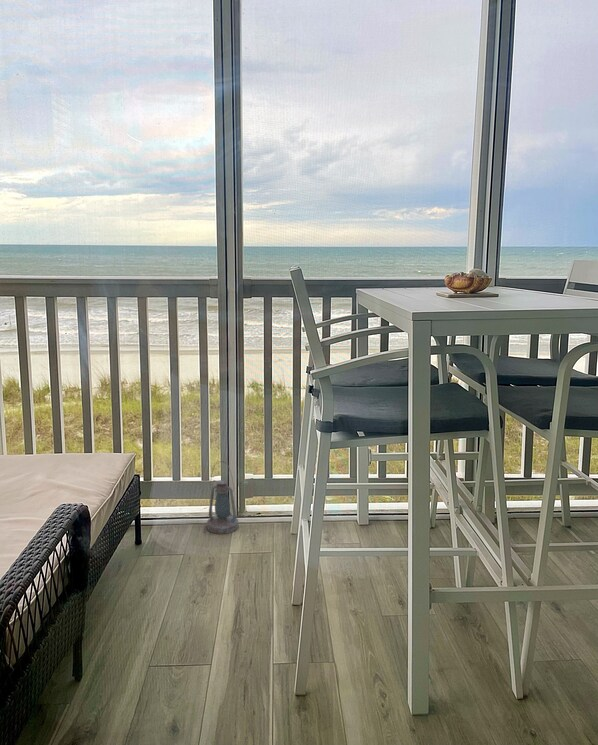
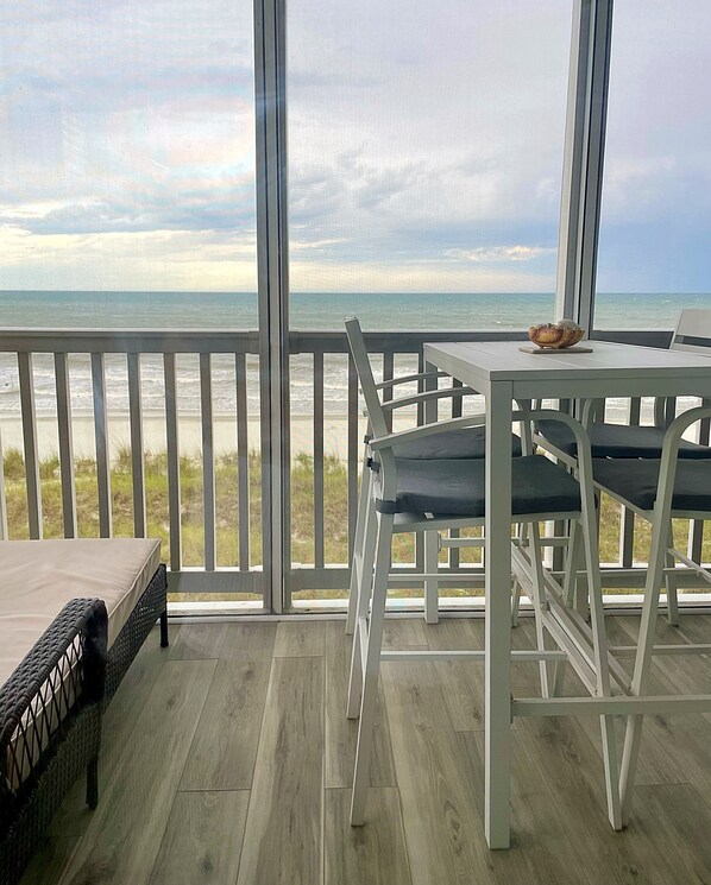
- lantern [206,460,239,535]
